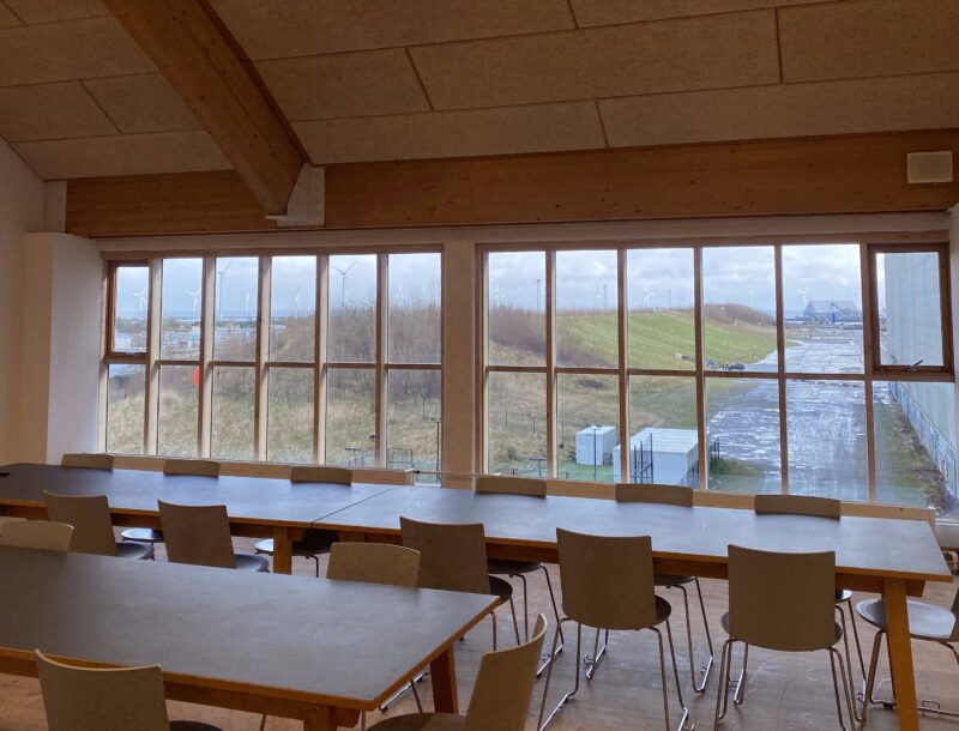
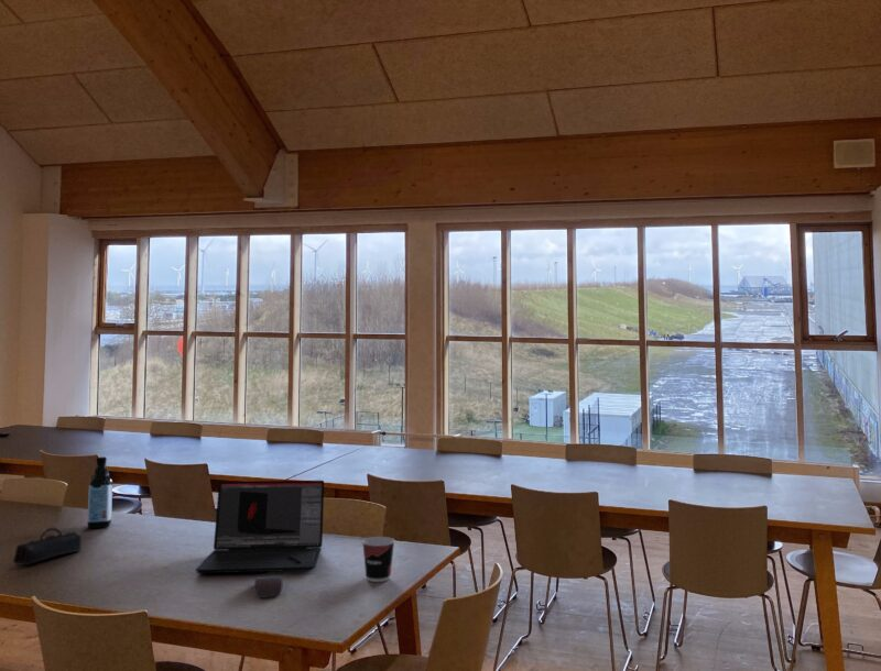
+ cup [361,536,396,583]
+ pencil case [12,527,83,566]
+ water bottle [86,455,115,529]
+ computer mouse [253,575,284,598]
+ laptop [195,480,325,574]
